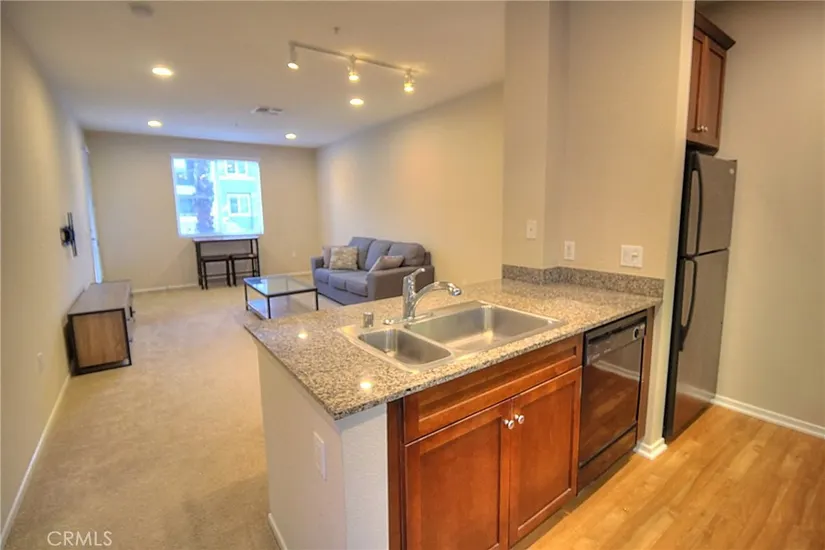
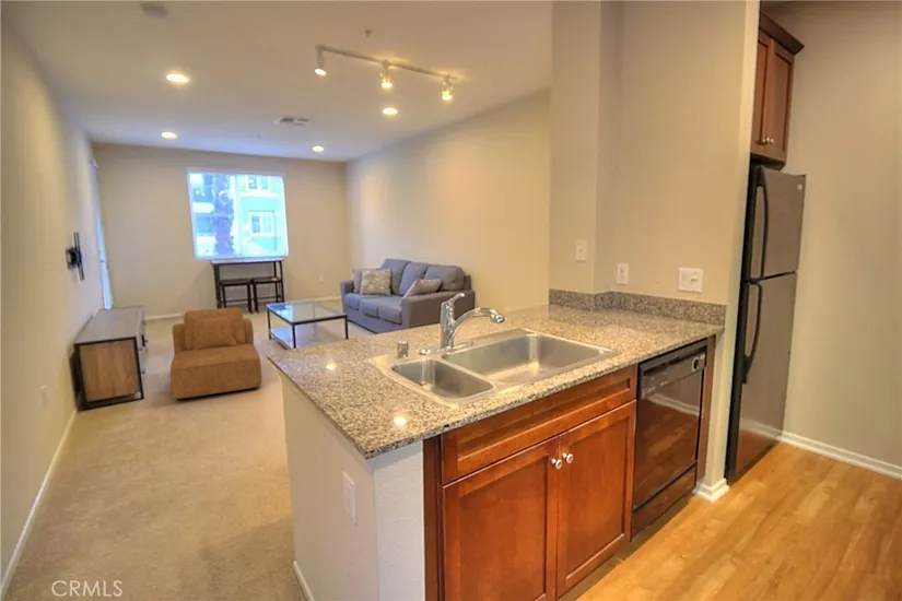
+ armchair [169,306,262,401]
